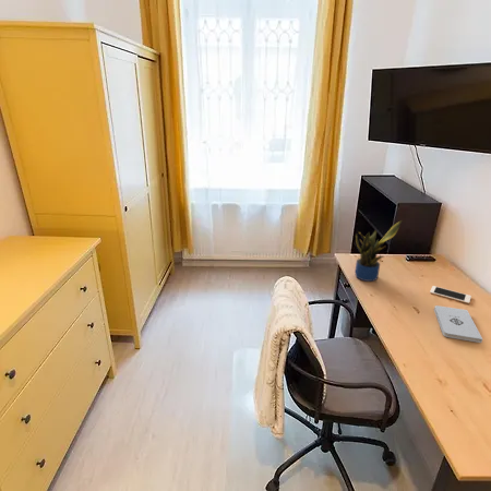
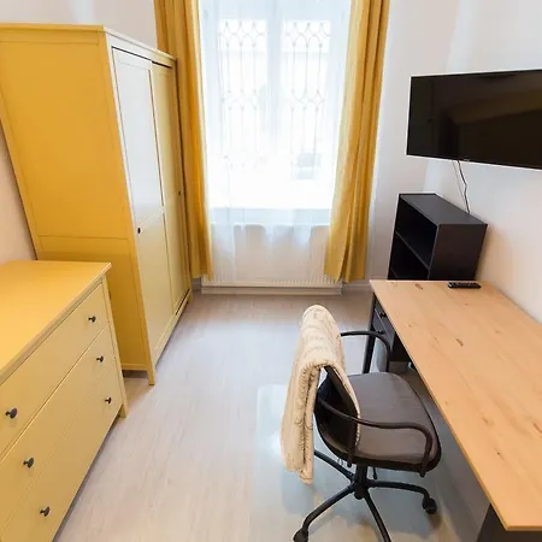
- notepad [433,304,483,344]
- potted plant [354,219,404,283]
- cell phone [429,285,472,304]
